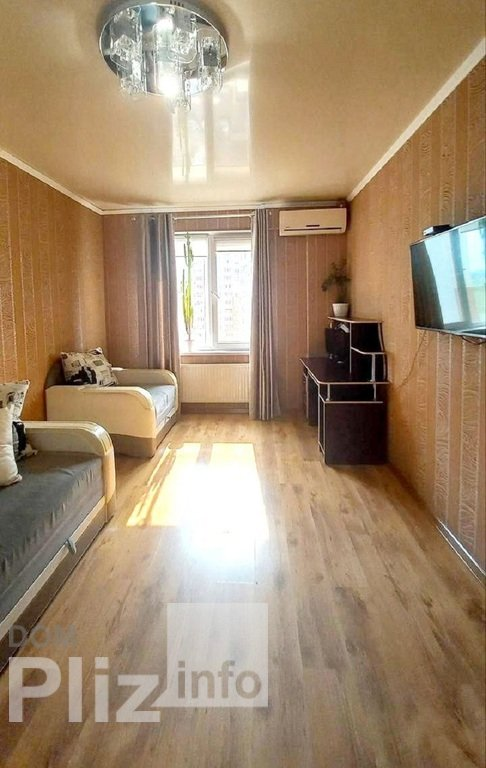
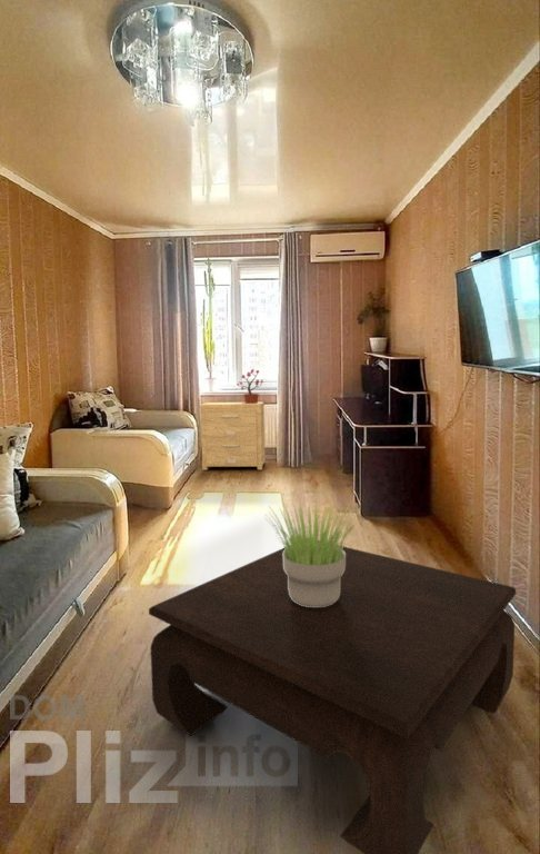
+ coffee table [148,539,517,854]
+ side table [199,401,266,471]
+ potted plant [236,368,266,404]
+ potted plant [263,498,360,607]
